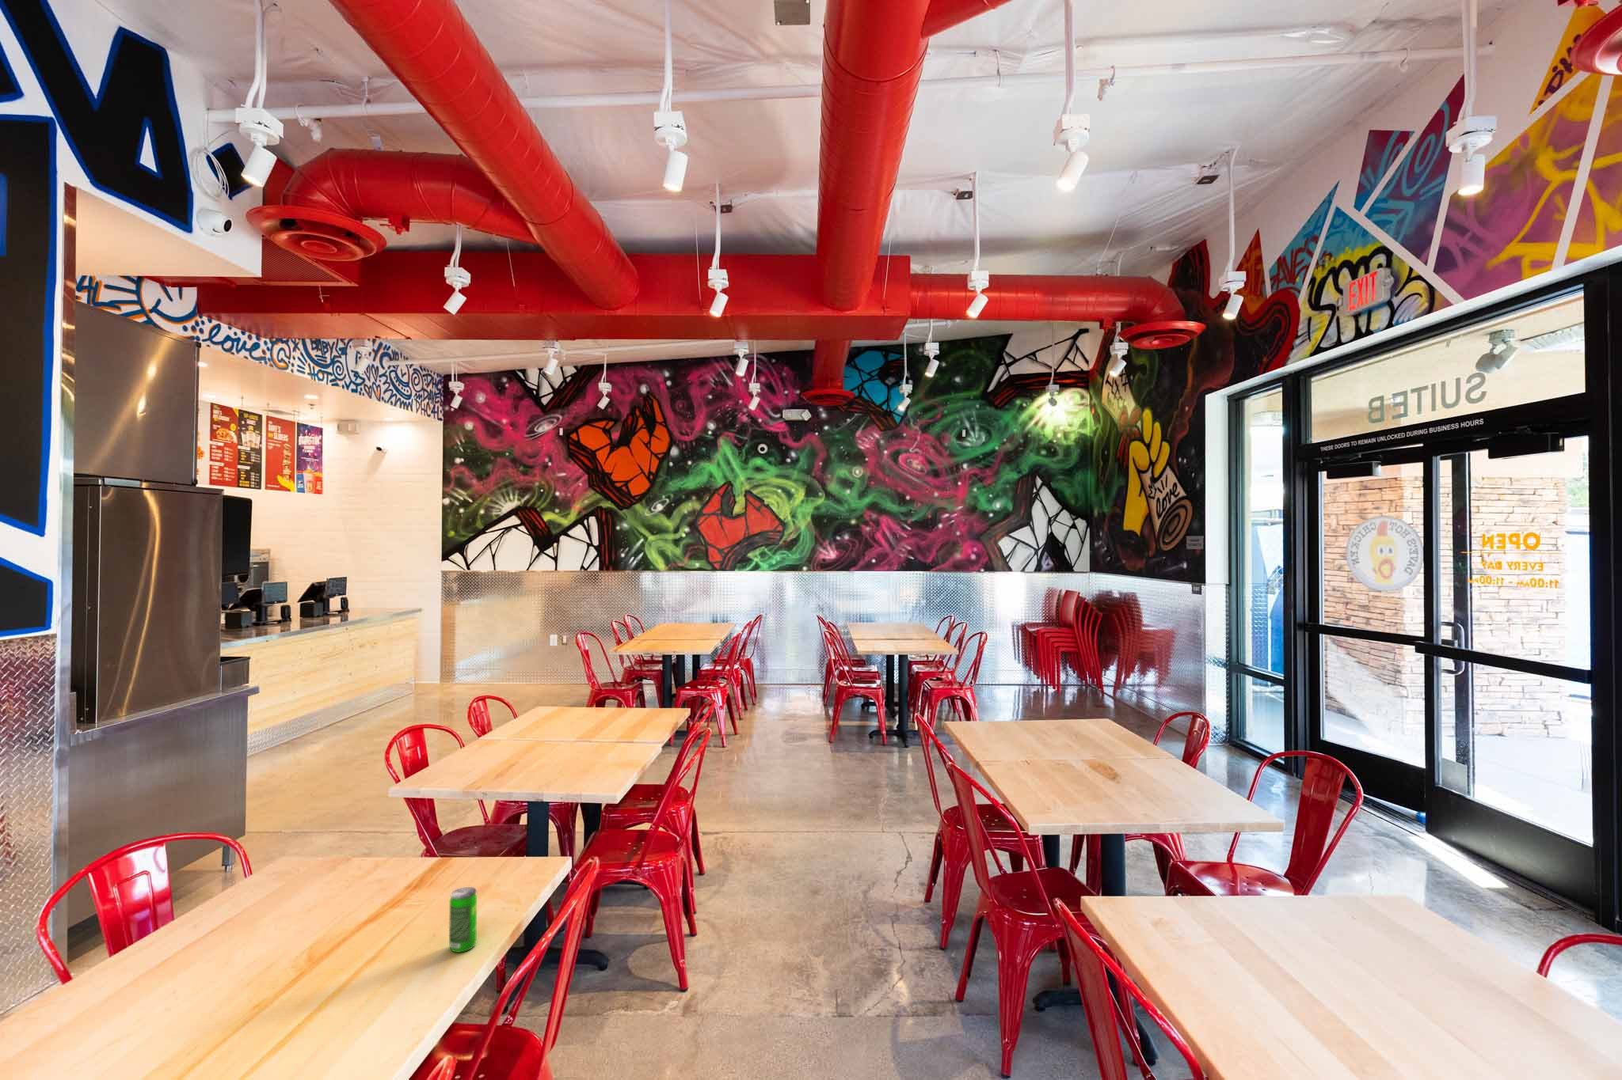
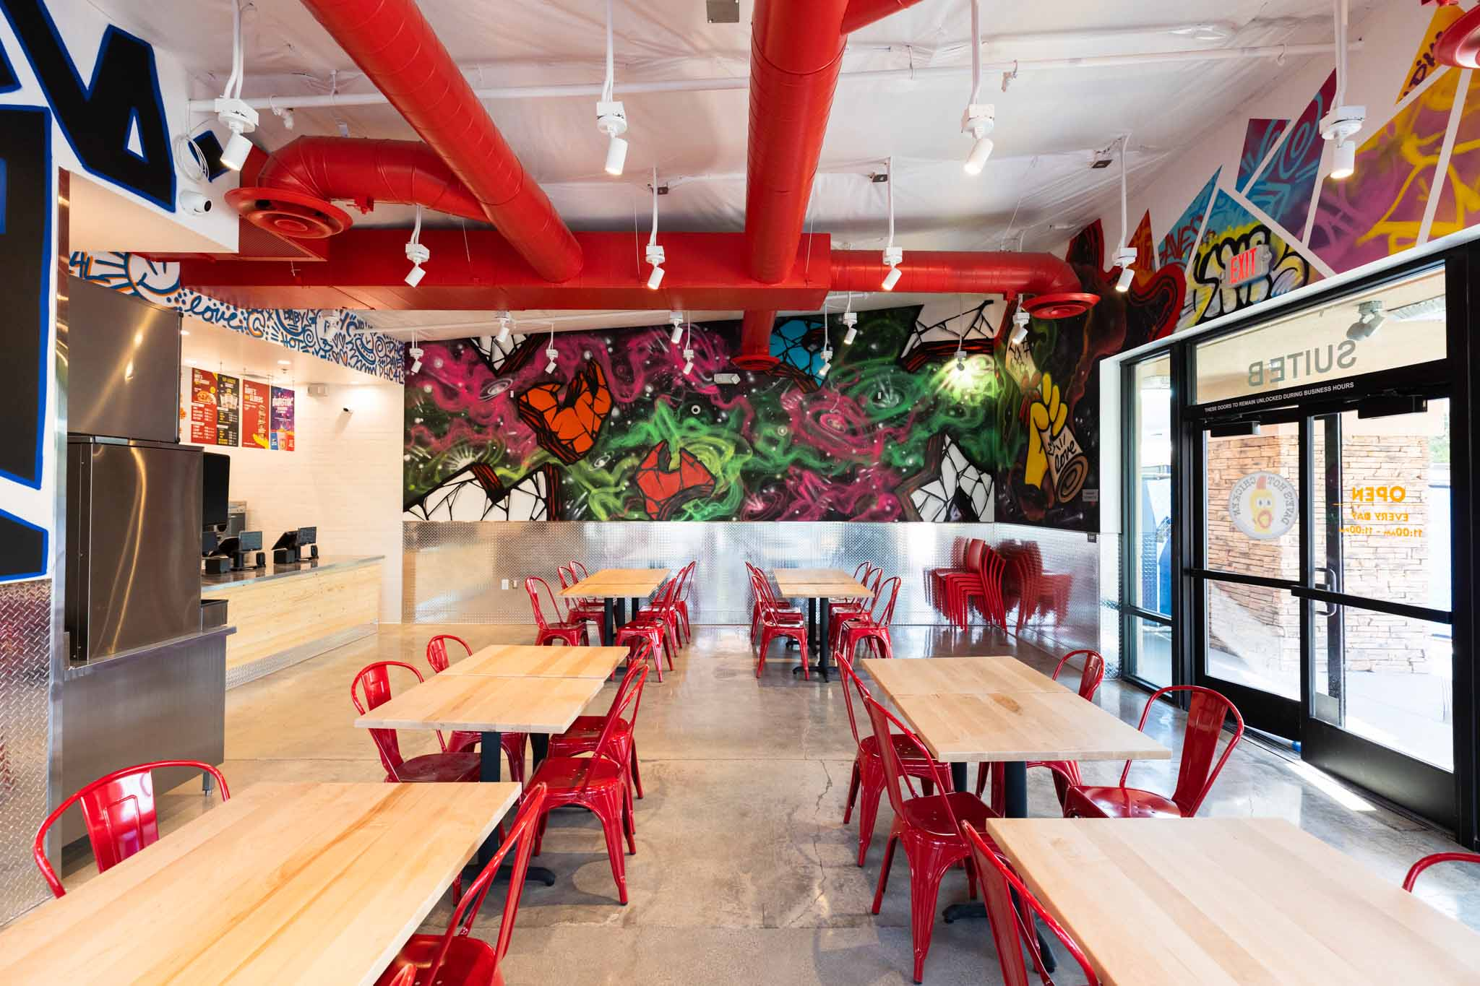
- beverage can [449,886,478,953]
